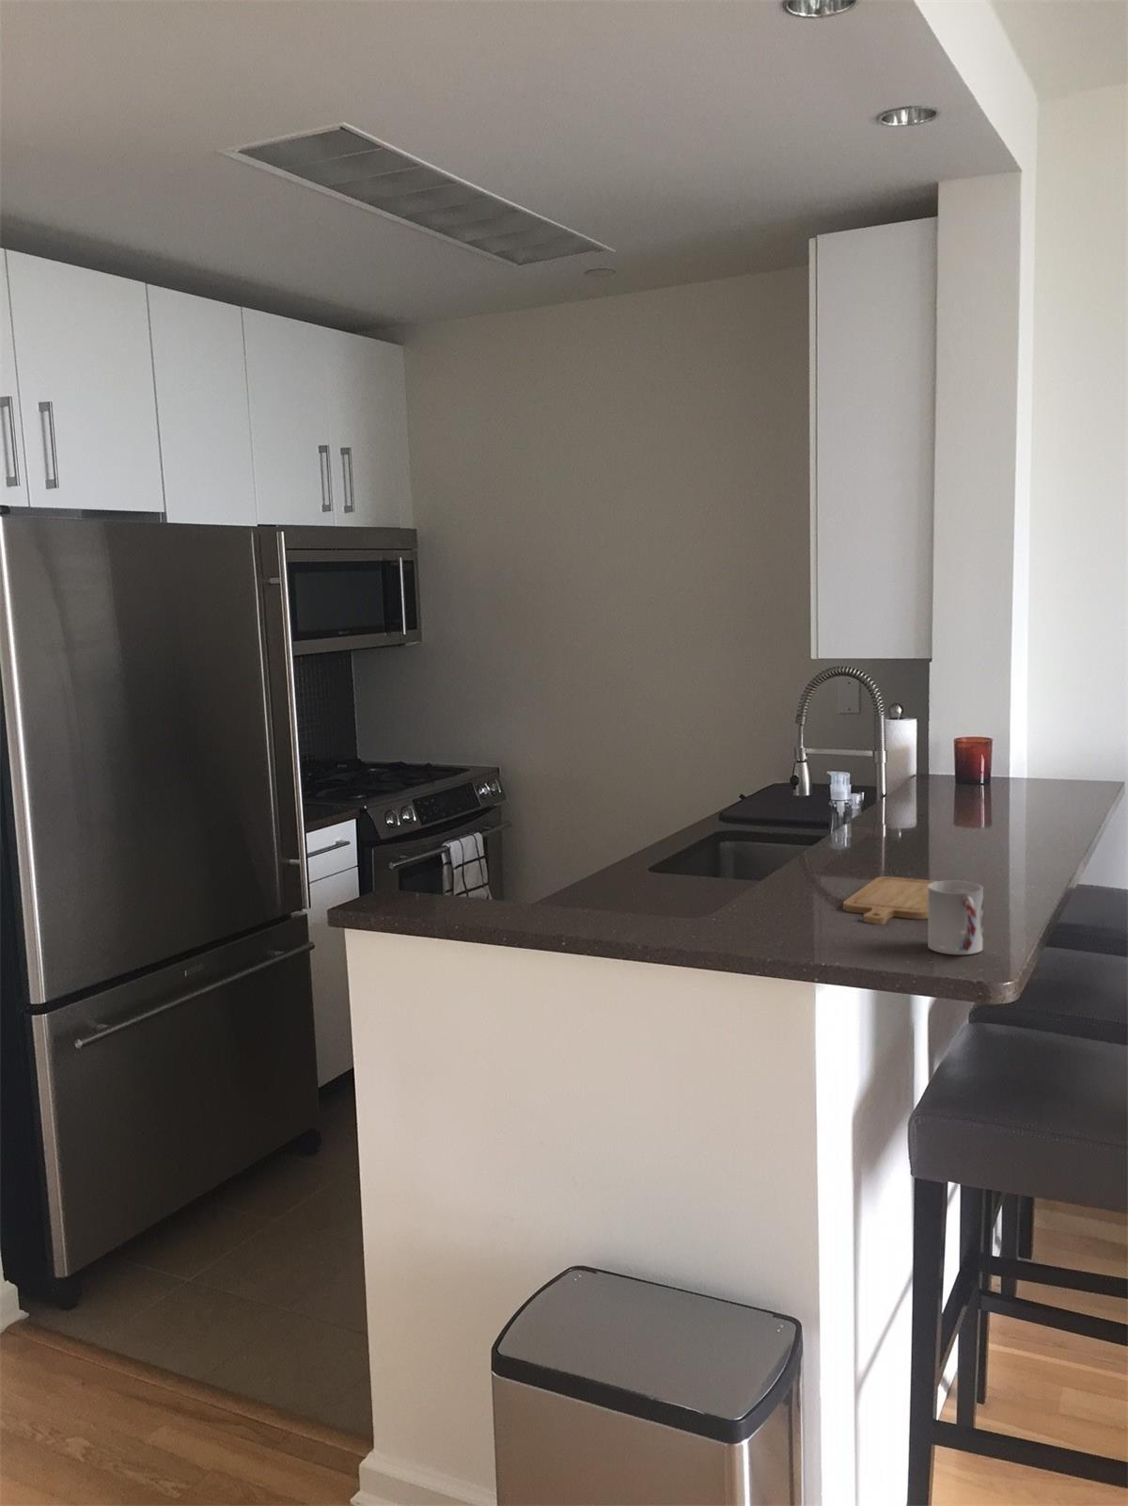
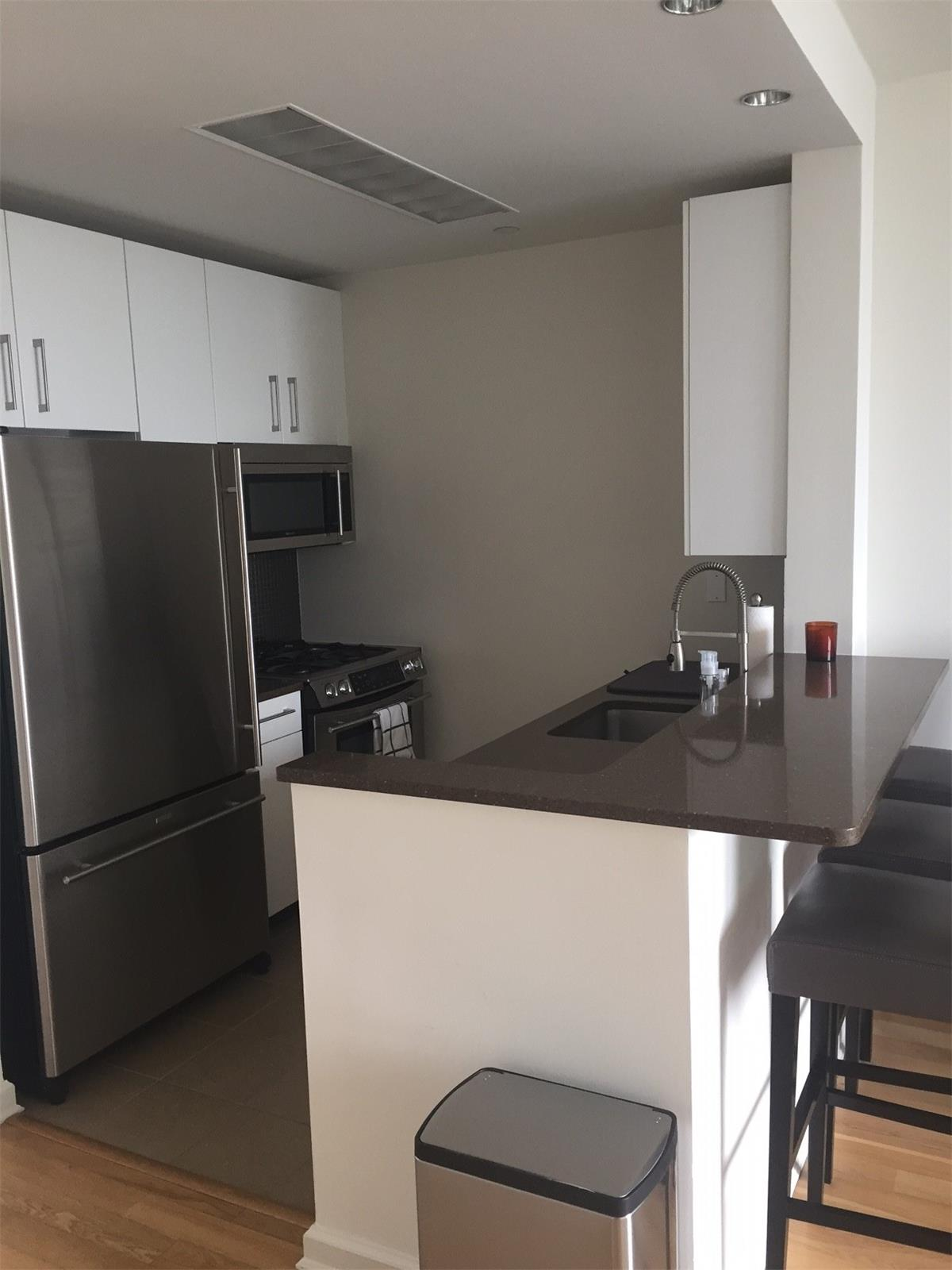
- chopping board [842,875,940,925]
- cup [927,880,985,956]
